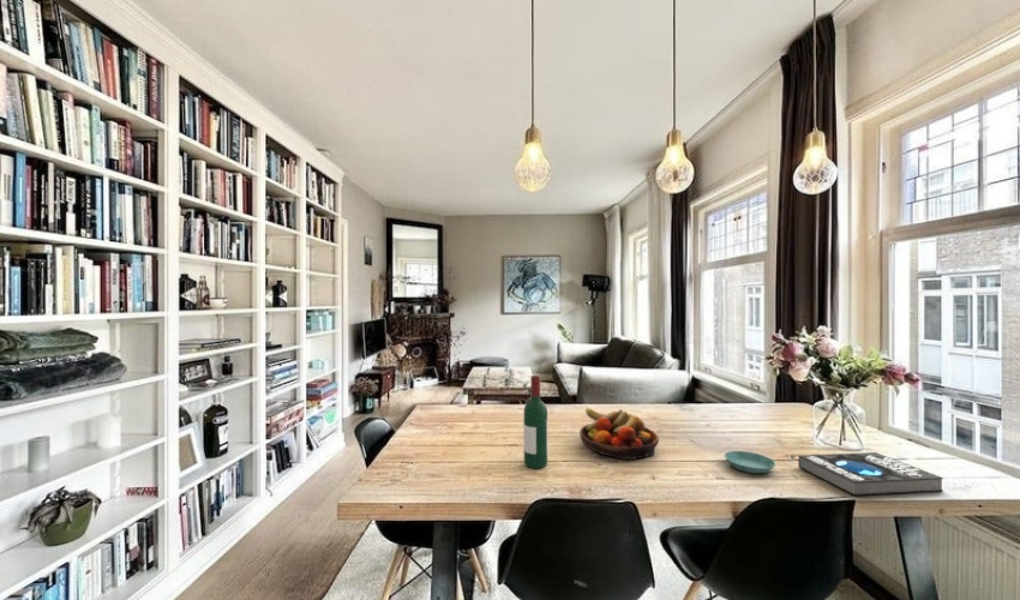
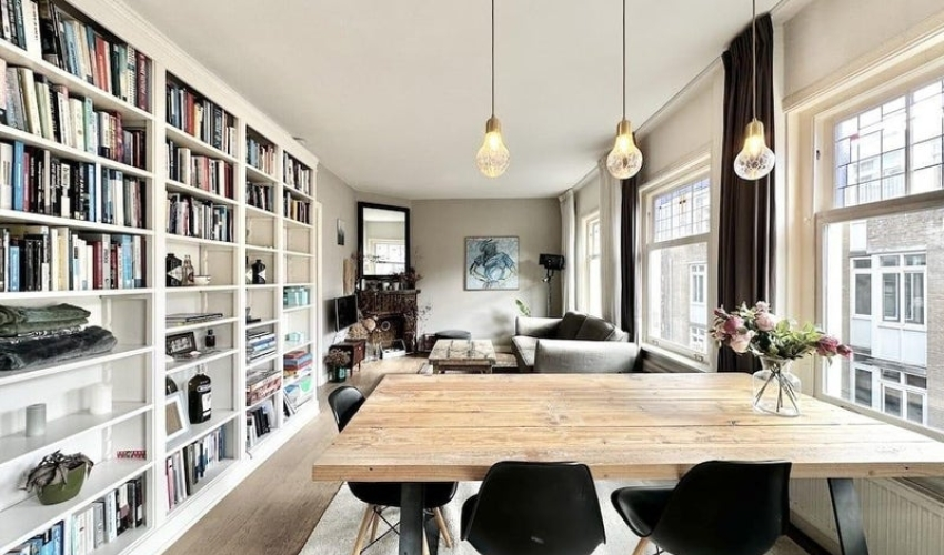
- wine bottle [523,374,548,469]
- book [797,451,944,497]
- saucer [724,450,776,474]
- fruit bowl [578,407,660,461]
